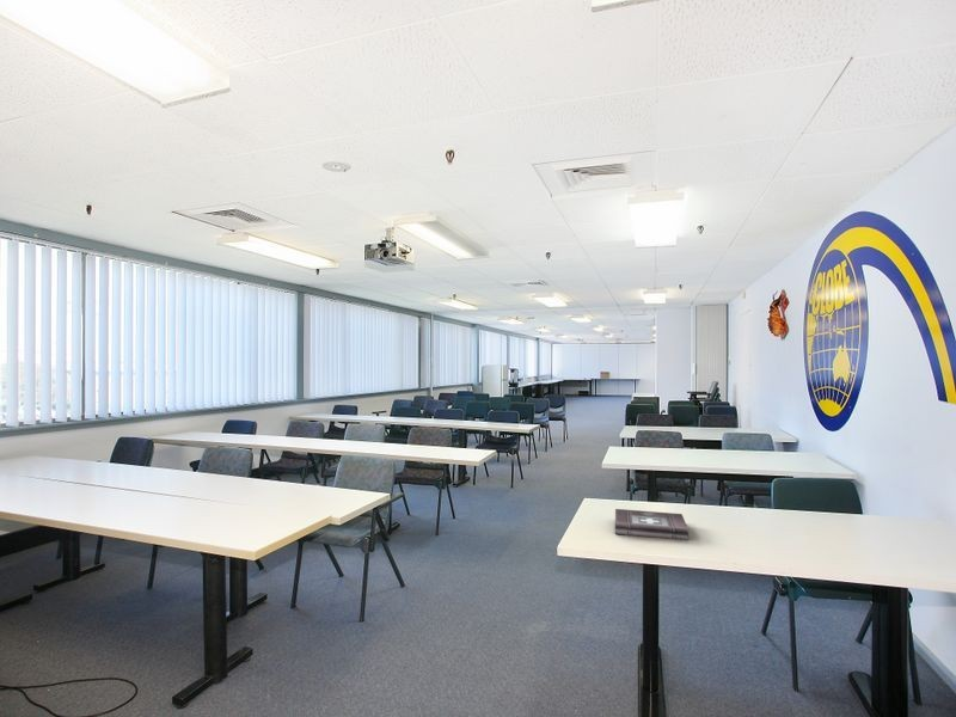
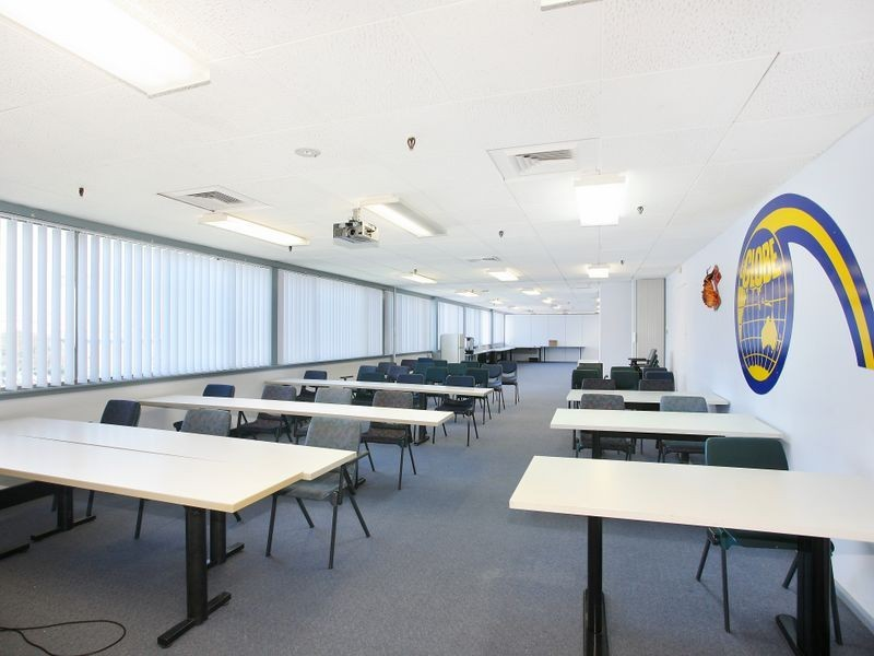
- first aid kit [614,508,690,541]
